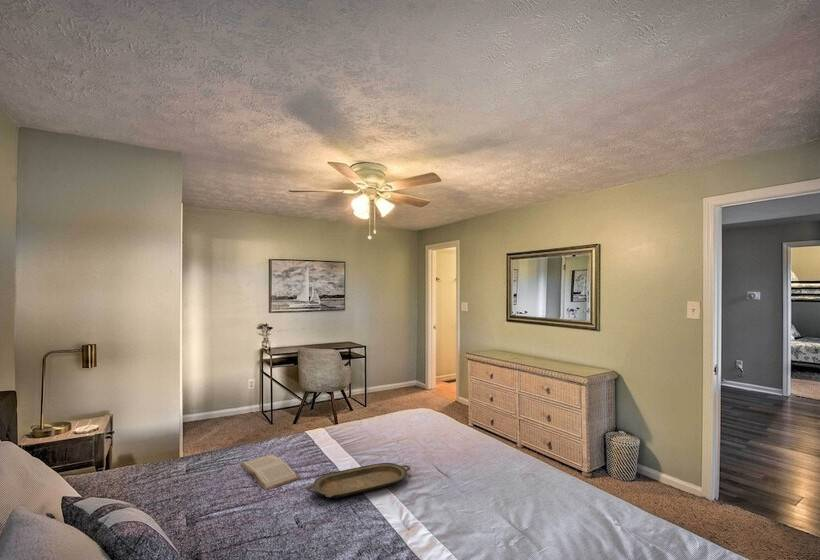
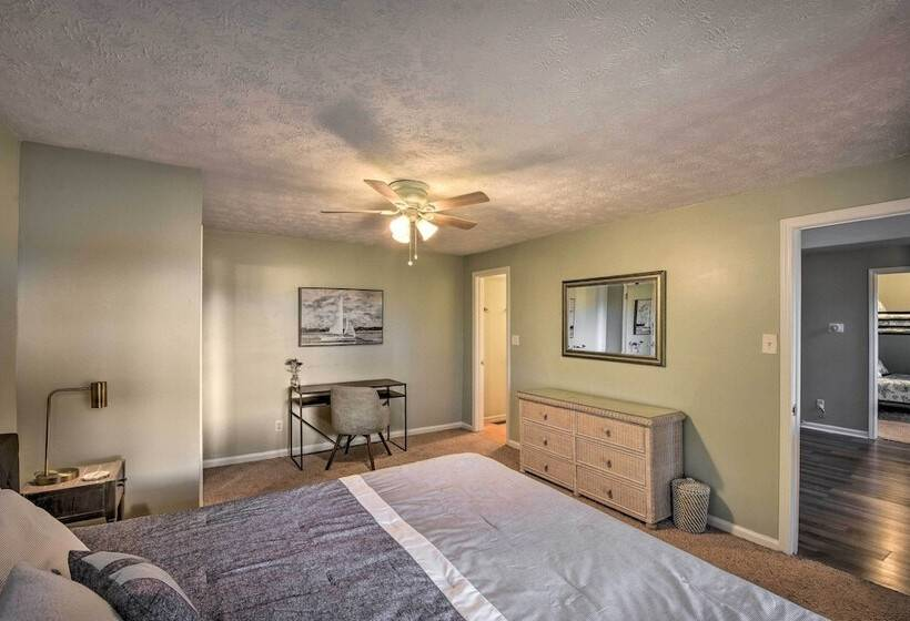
- serving tray [306,462,411,499]
- book [240,453,301,491]
